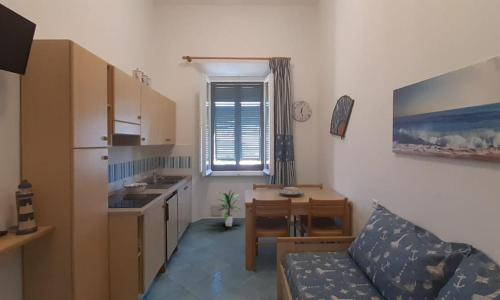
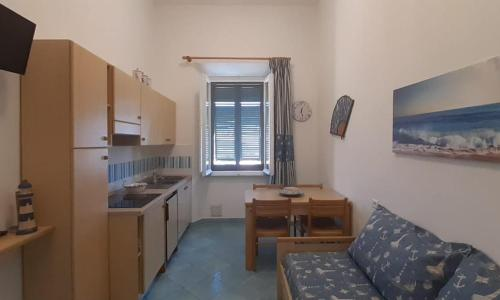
- indoor plant [214,188,242,227]
